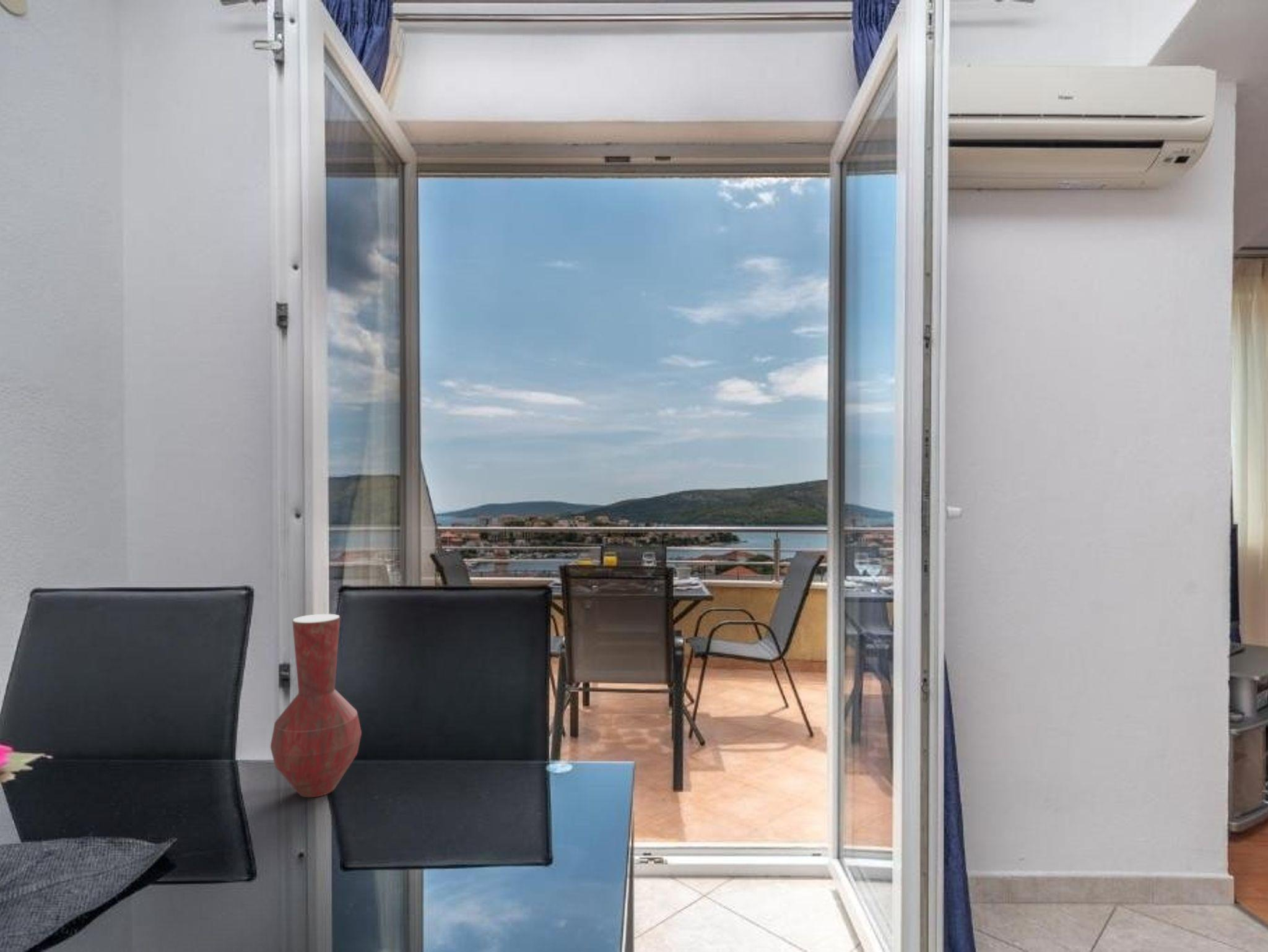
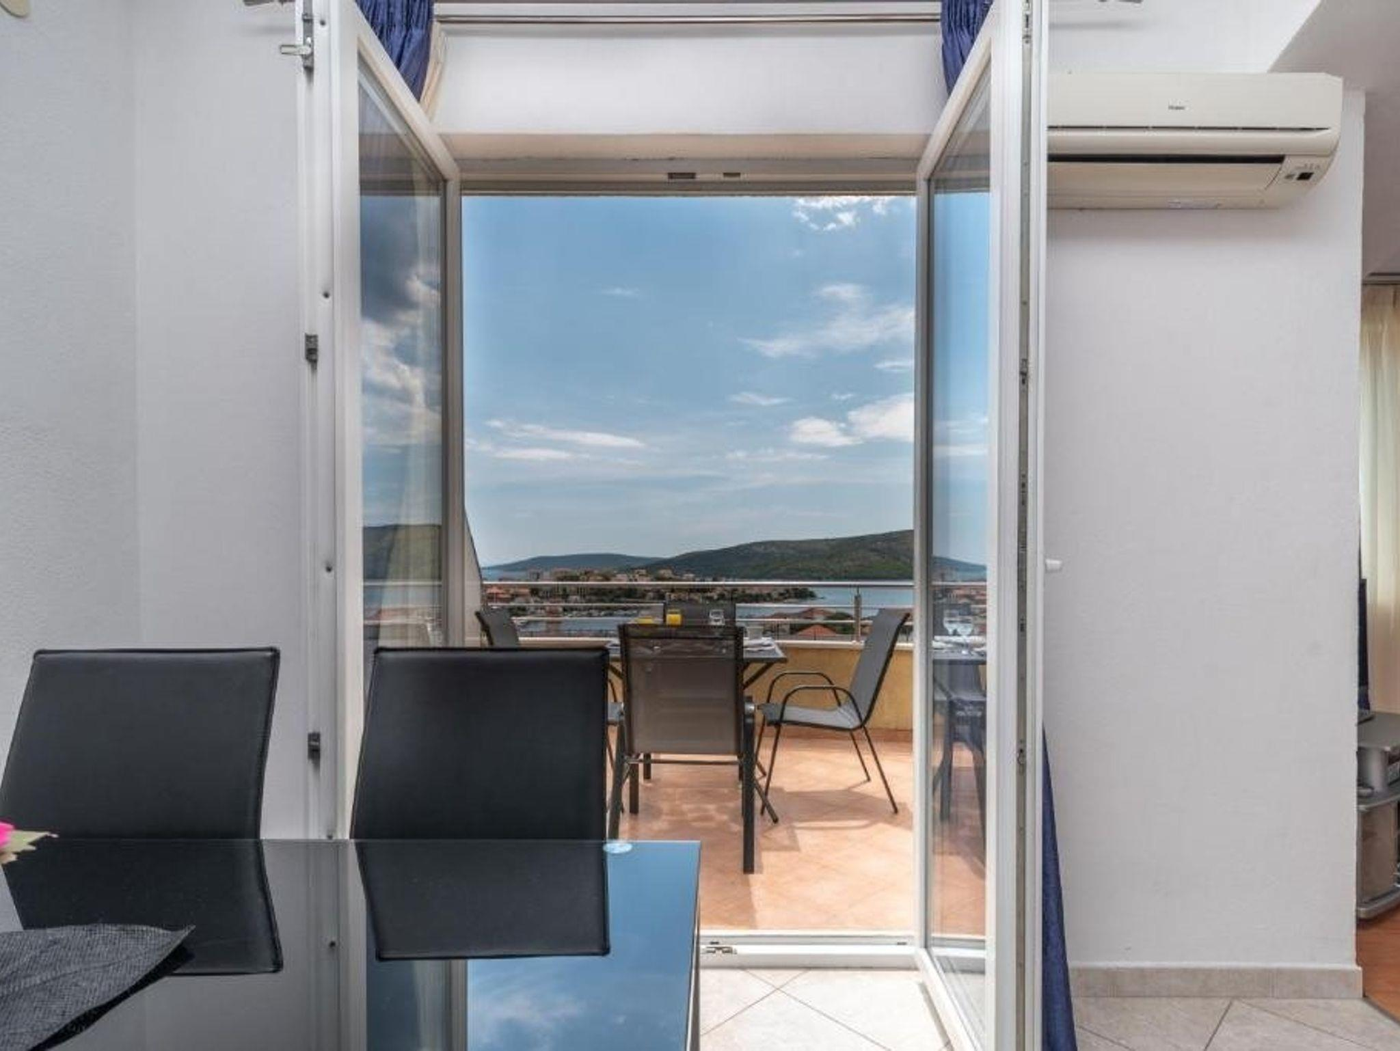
- vase [270,613,362,798]
